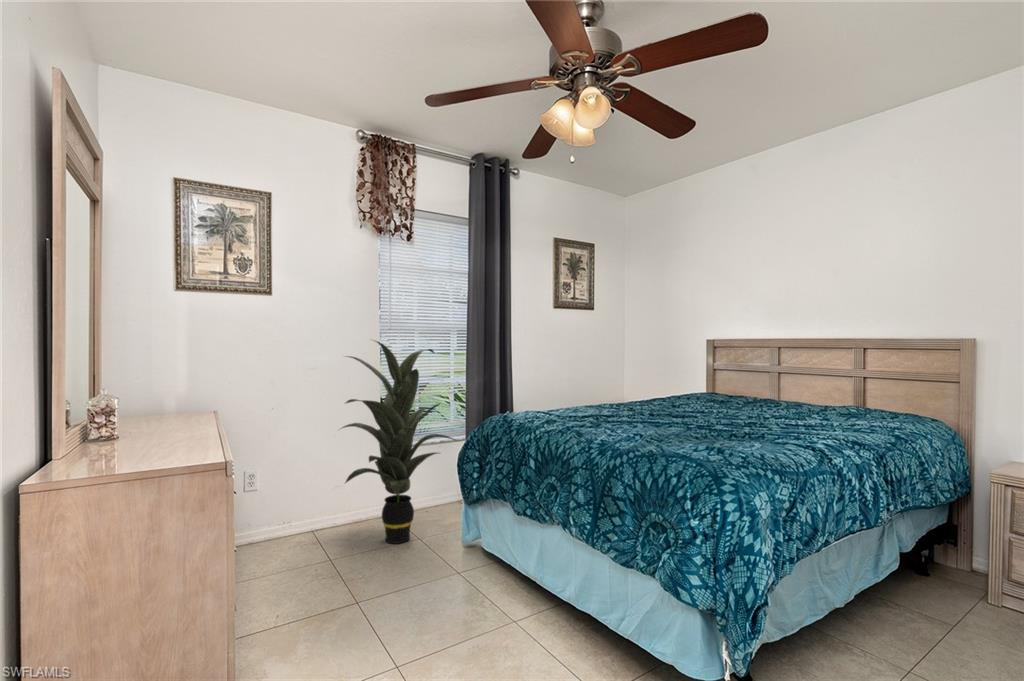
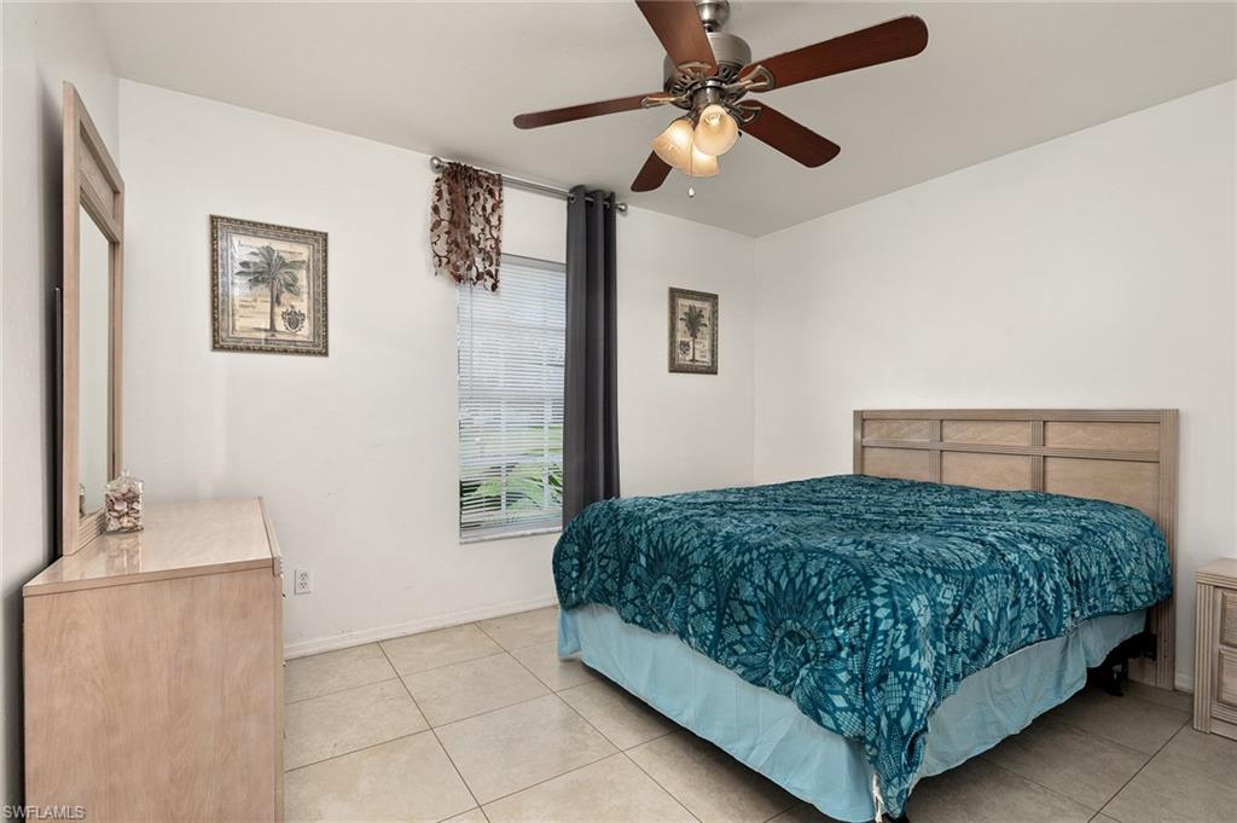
- indoor plant [336,338,459,545]
